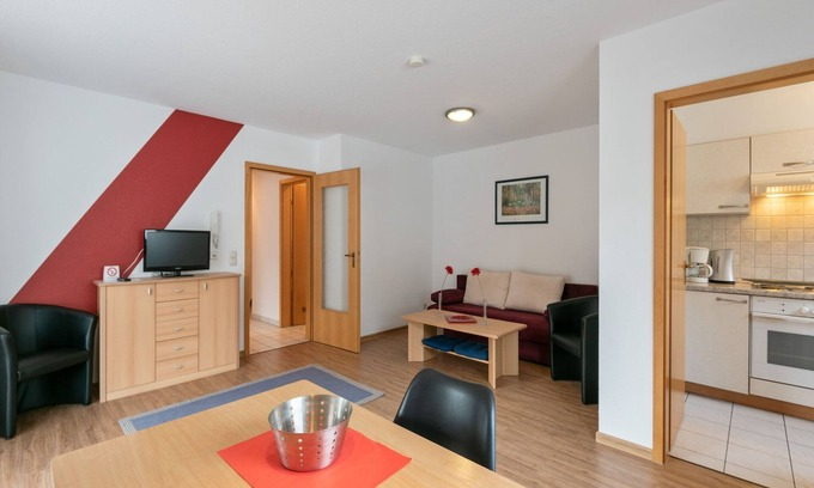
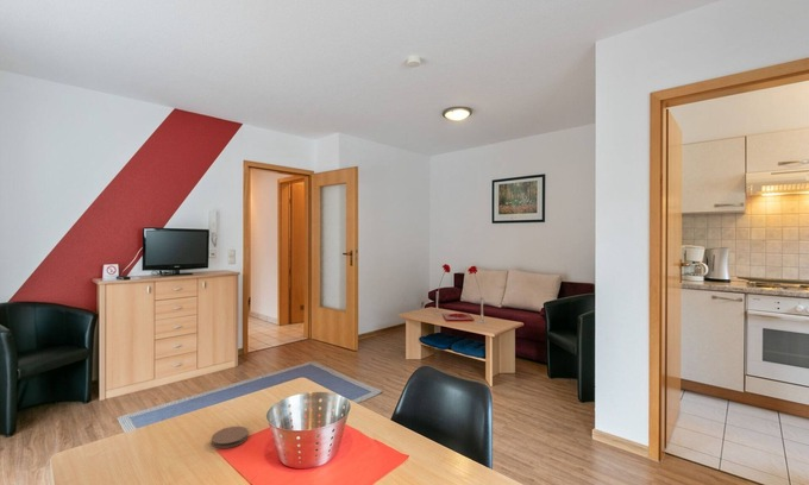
+ coaster [211,426,250,449]
